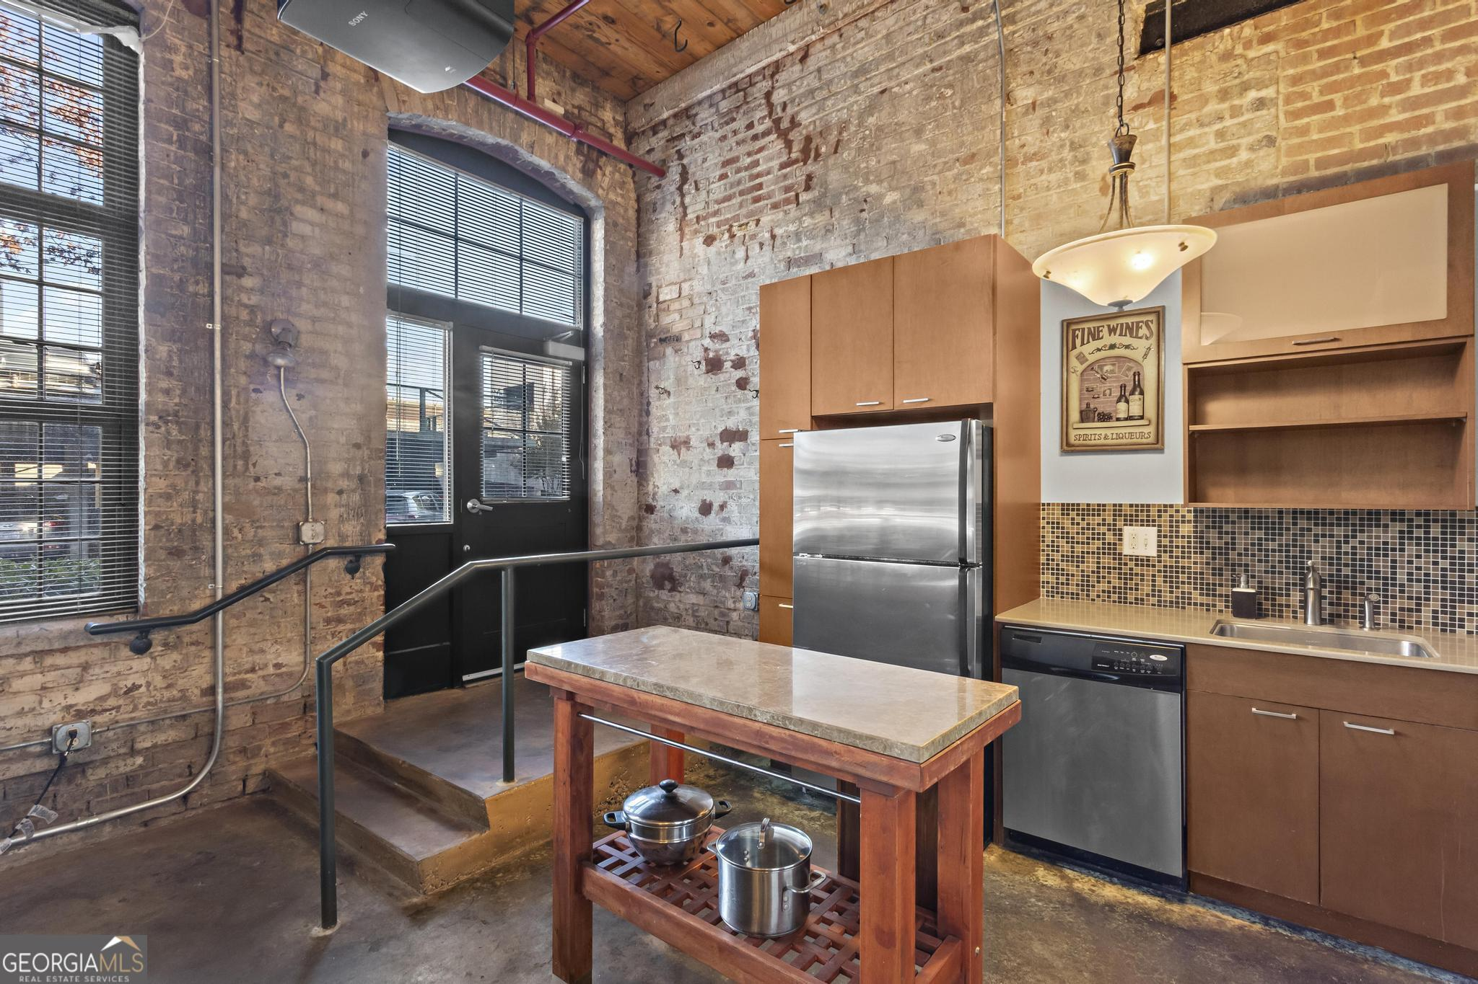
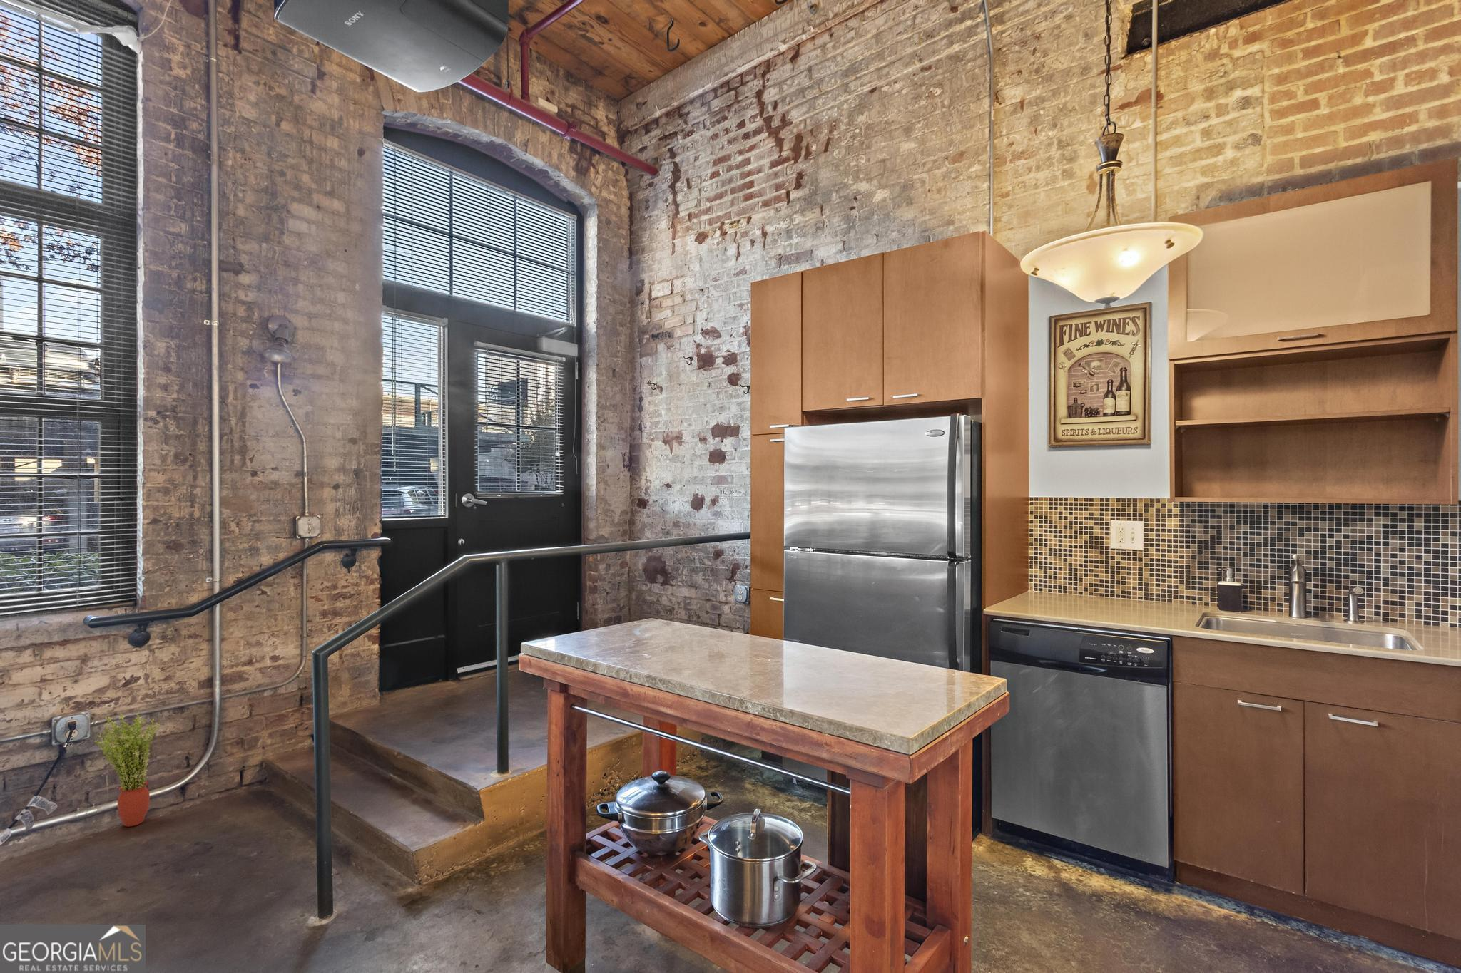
+ potted plant [95,710,161,826]
